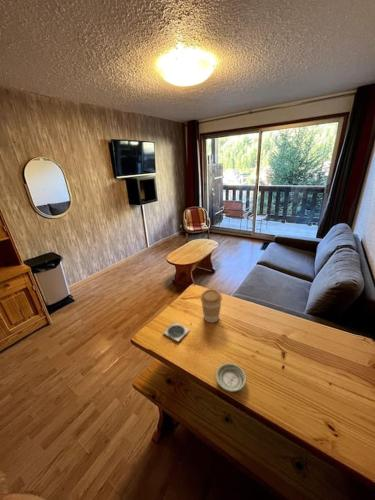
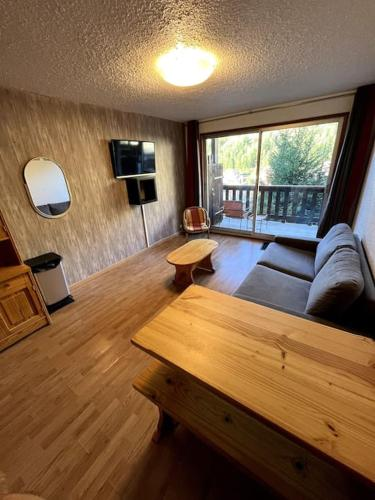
- saucer [215,362,247,393]
- coffee cup [200,288,223,324]
- coaster [162,321,191,342]
